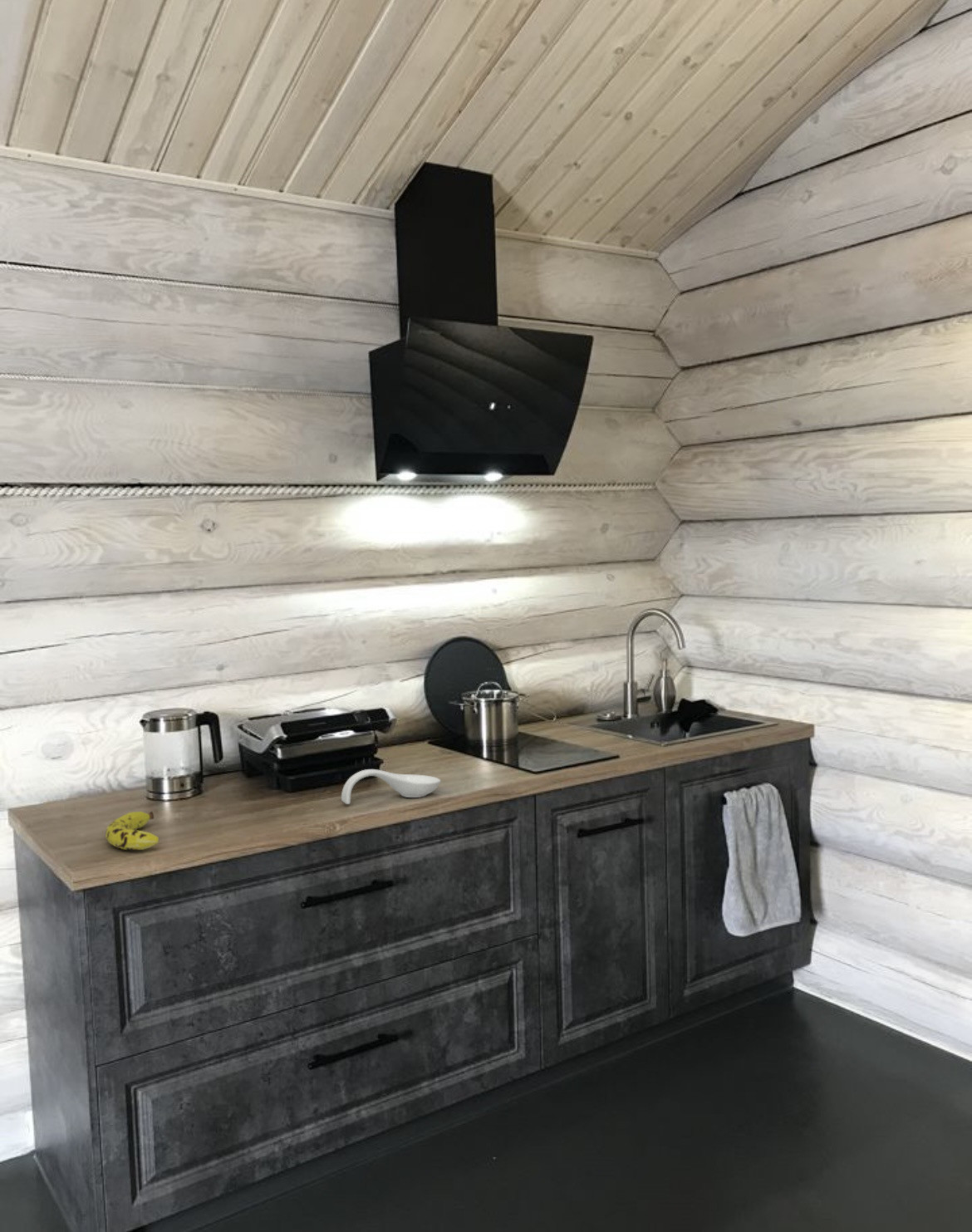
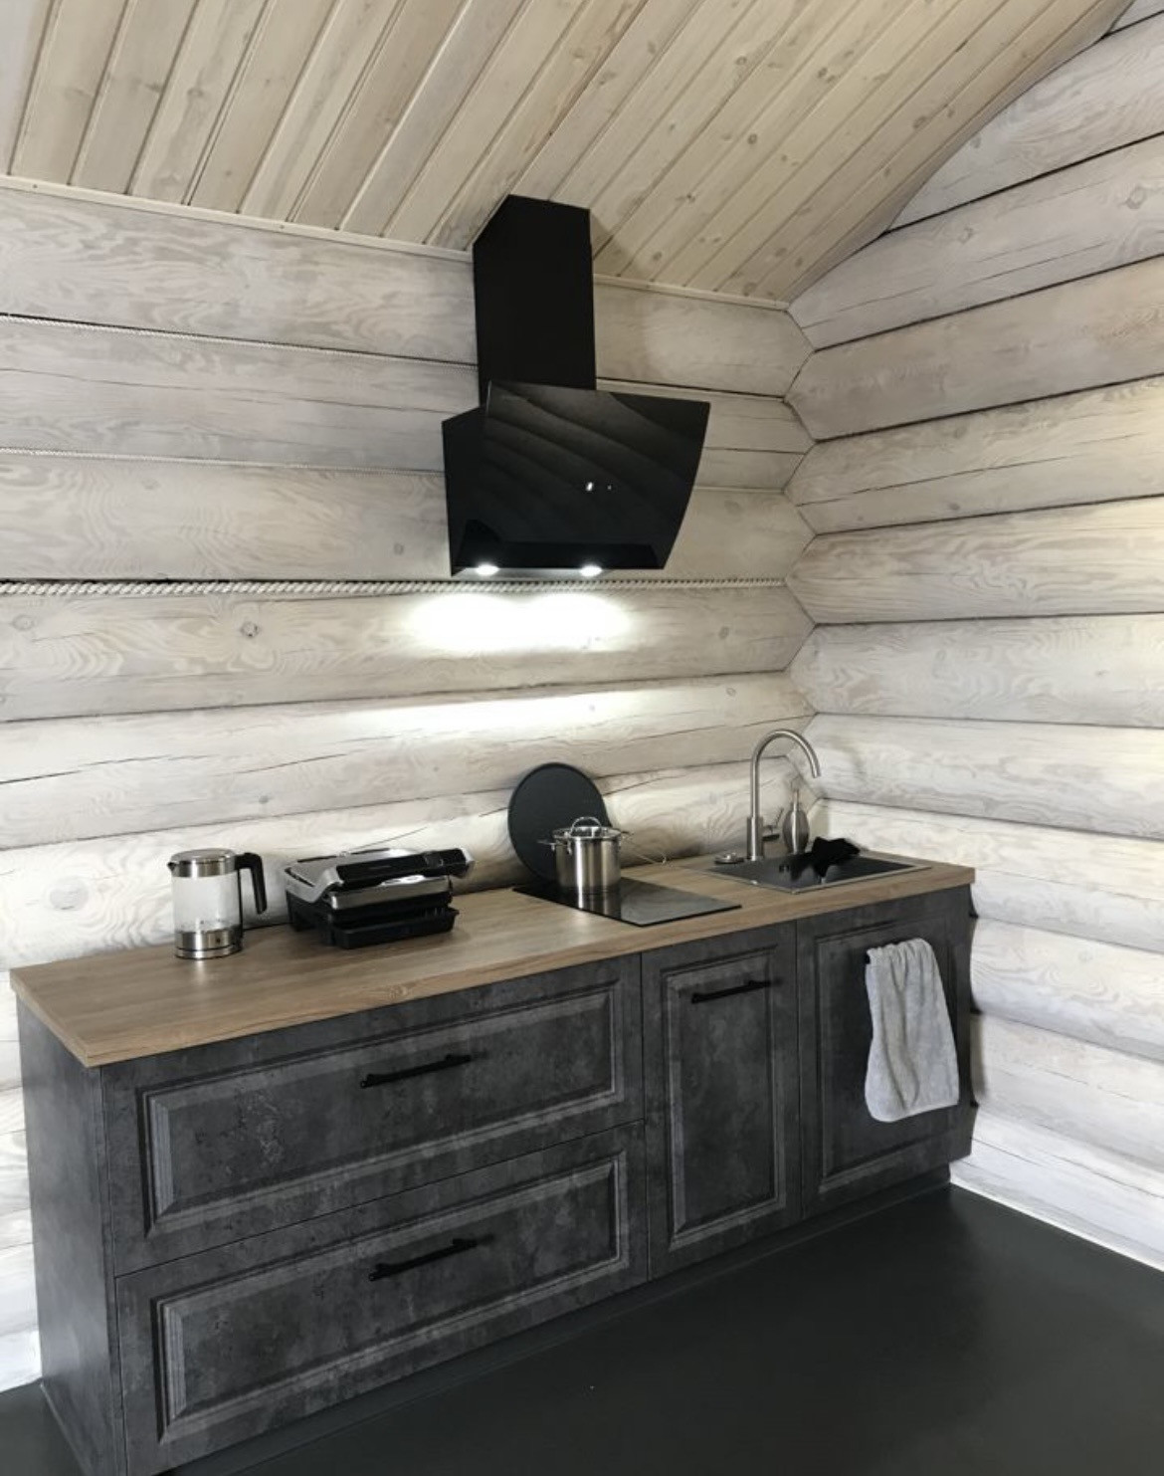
- fruit [105,810,160,851]
- spoon rest [341,768,441,805]
